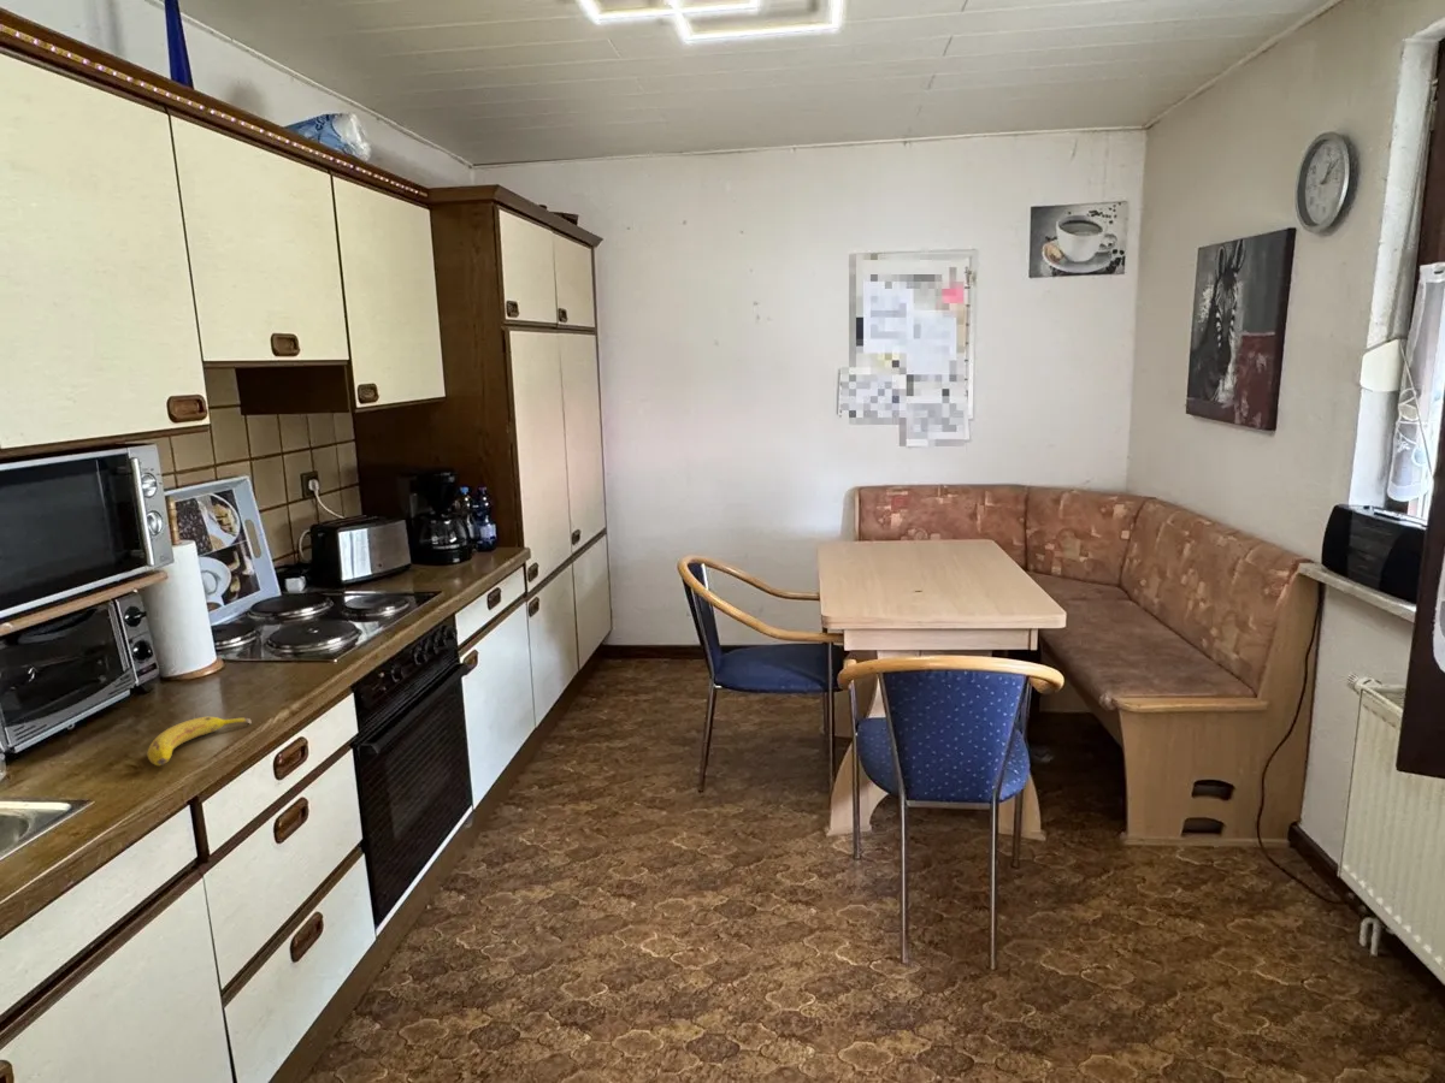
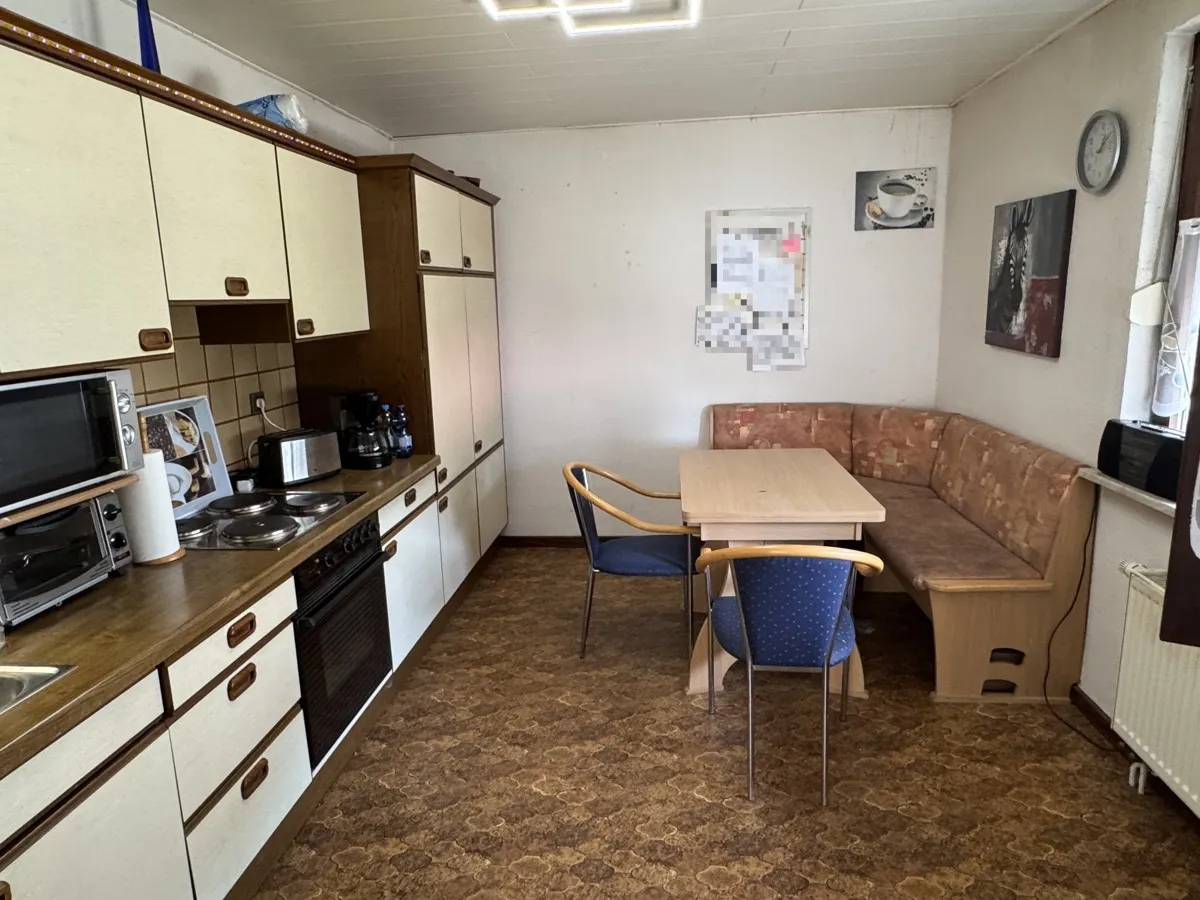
- fruit [146,716,253,767]
